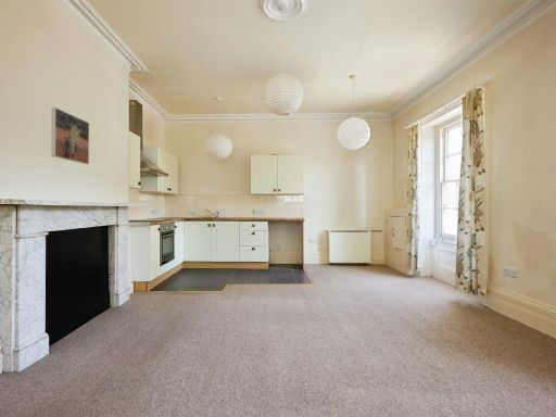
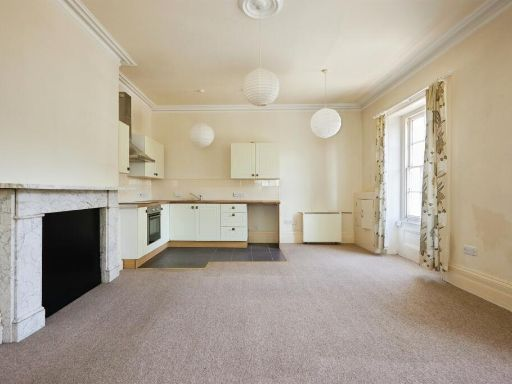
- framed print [50,106,90,165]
